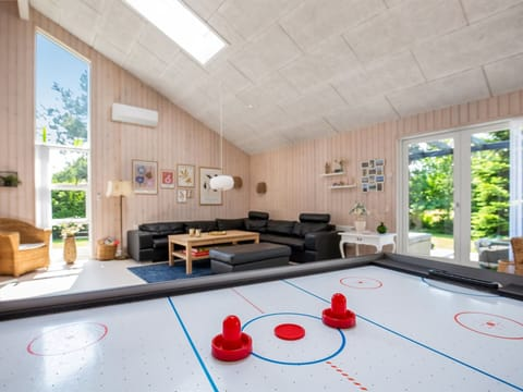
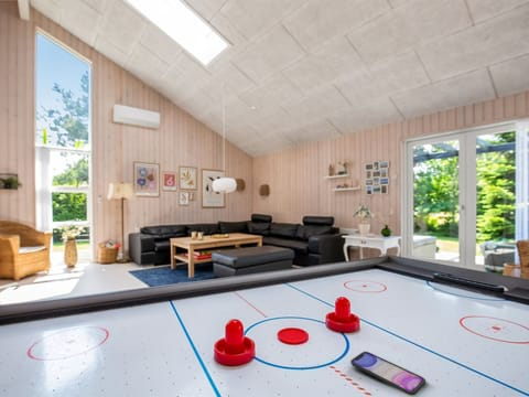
+ smartphone [349,351,427,396]
